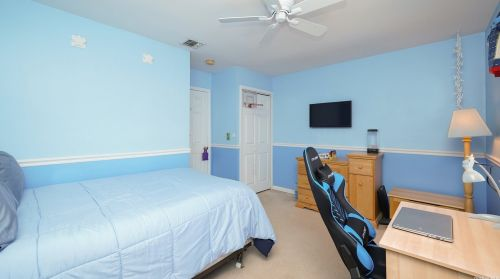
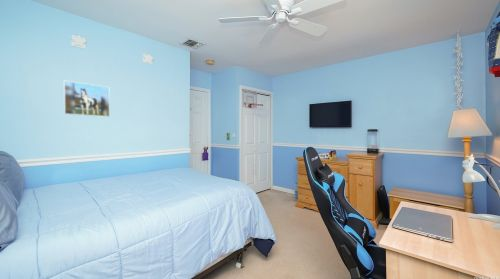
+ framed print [63,80,111,118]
